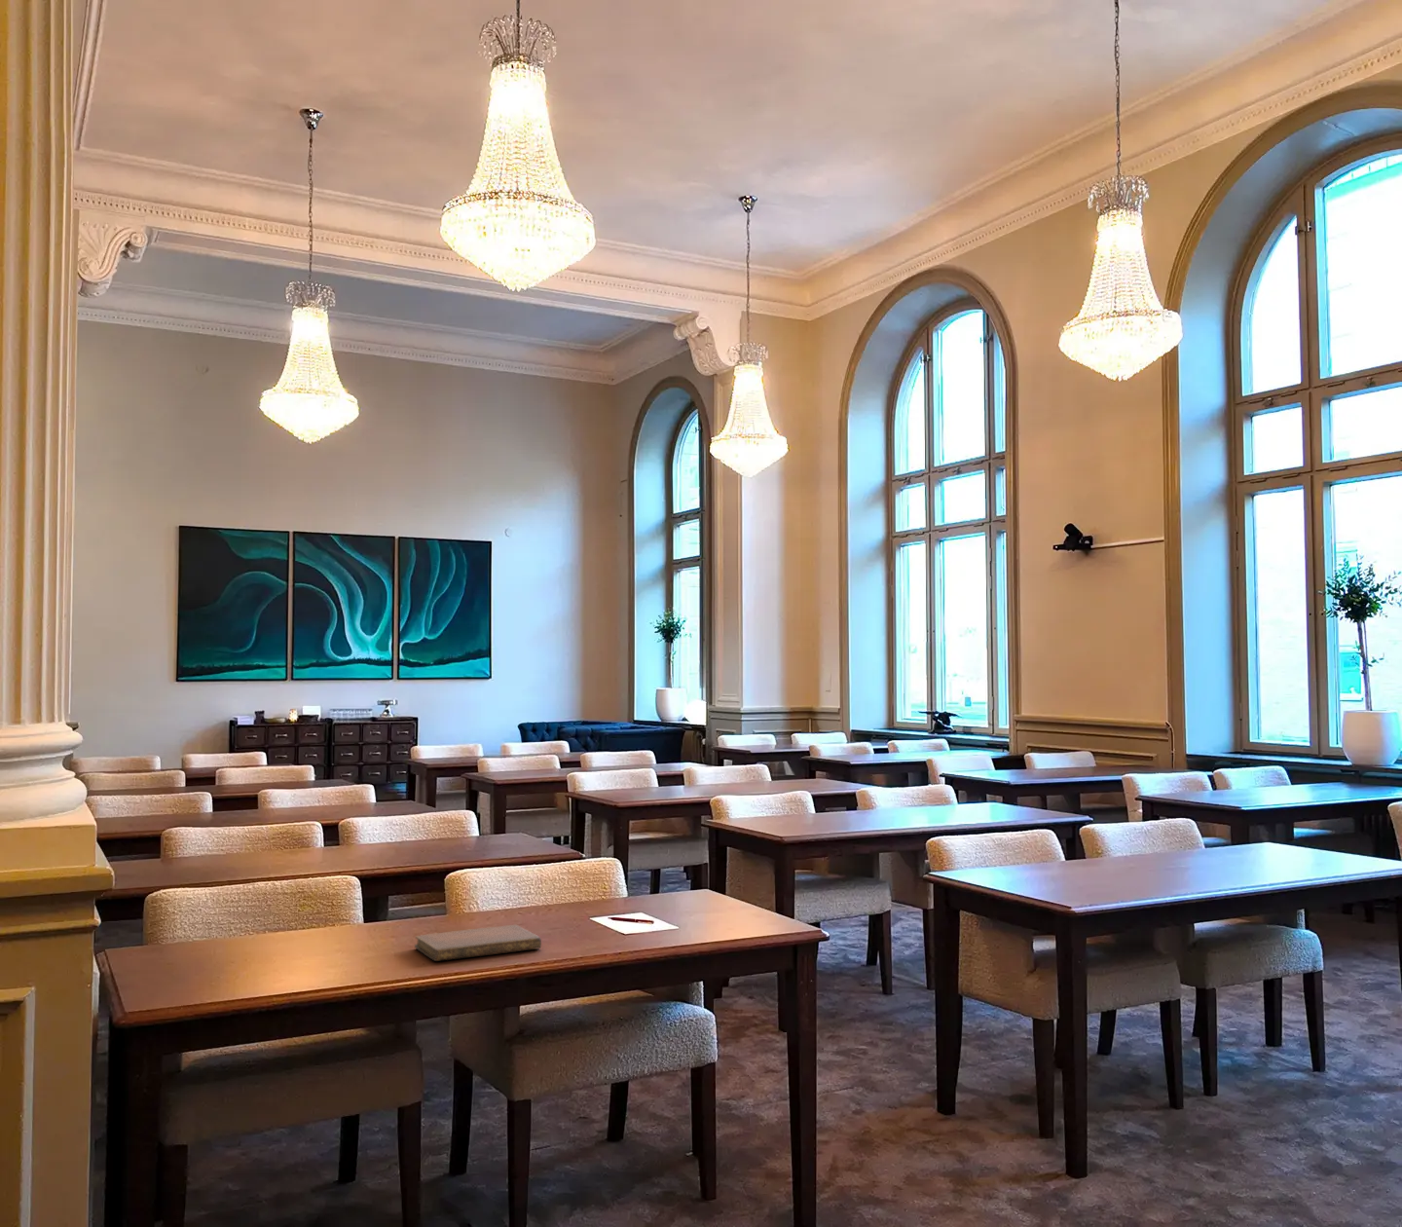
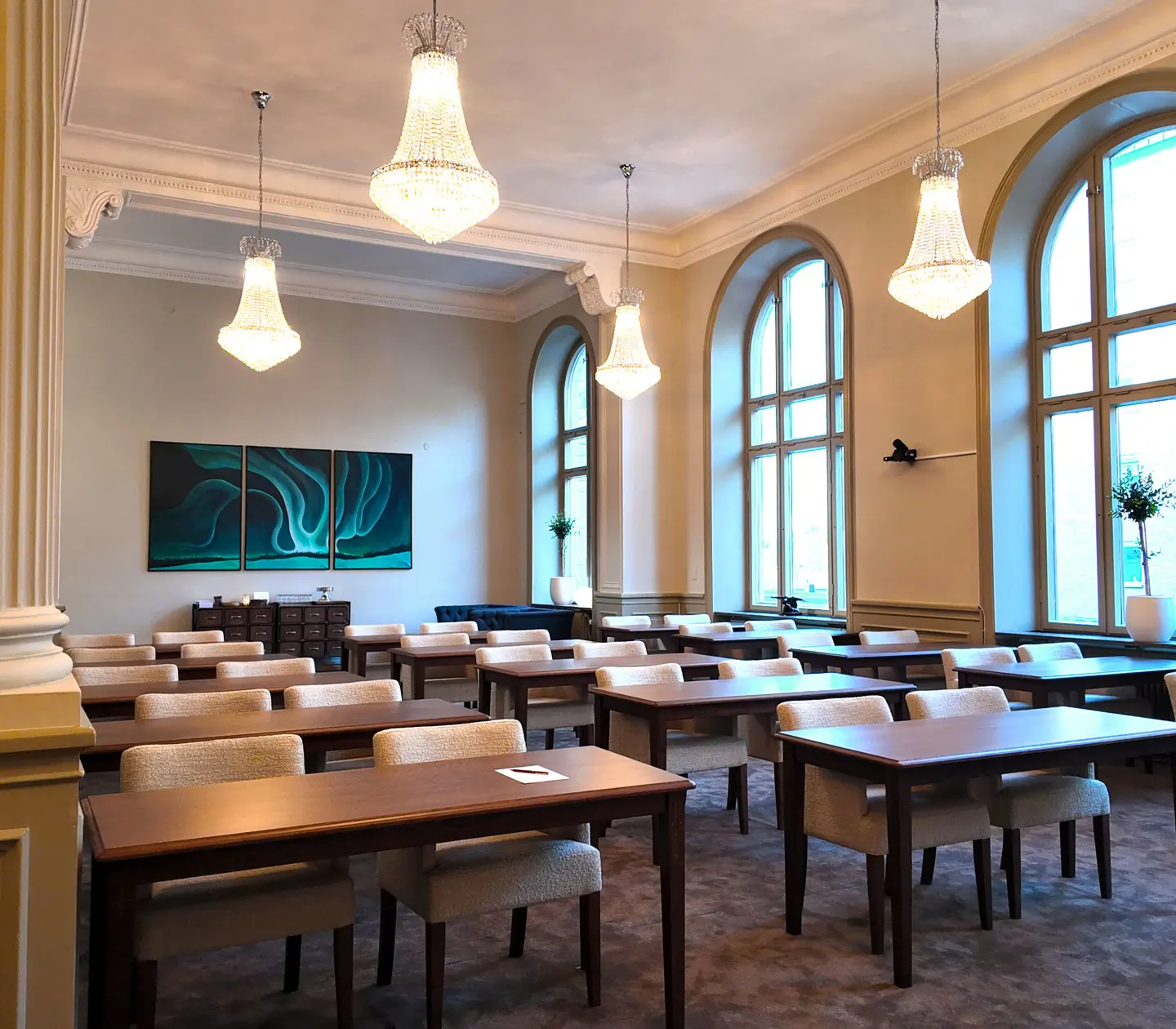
- notebook [414,924,542,962]
